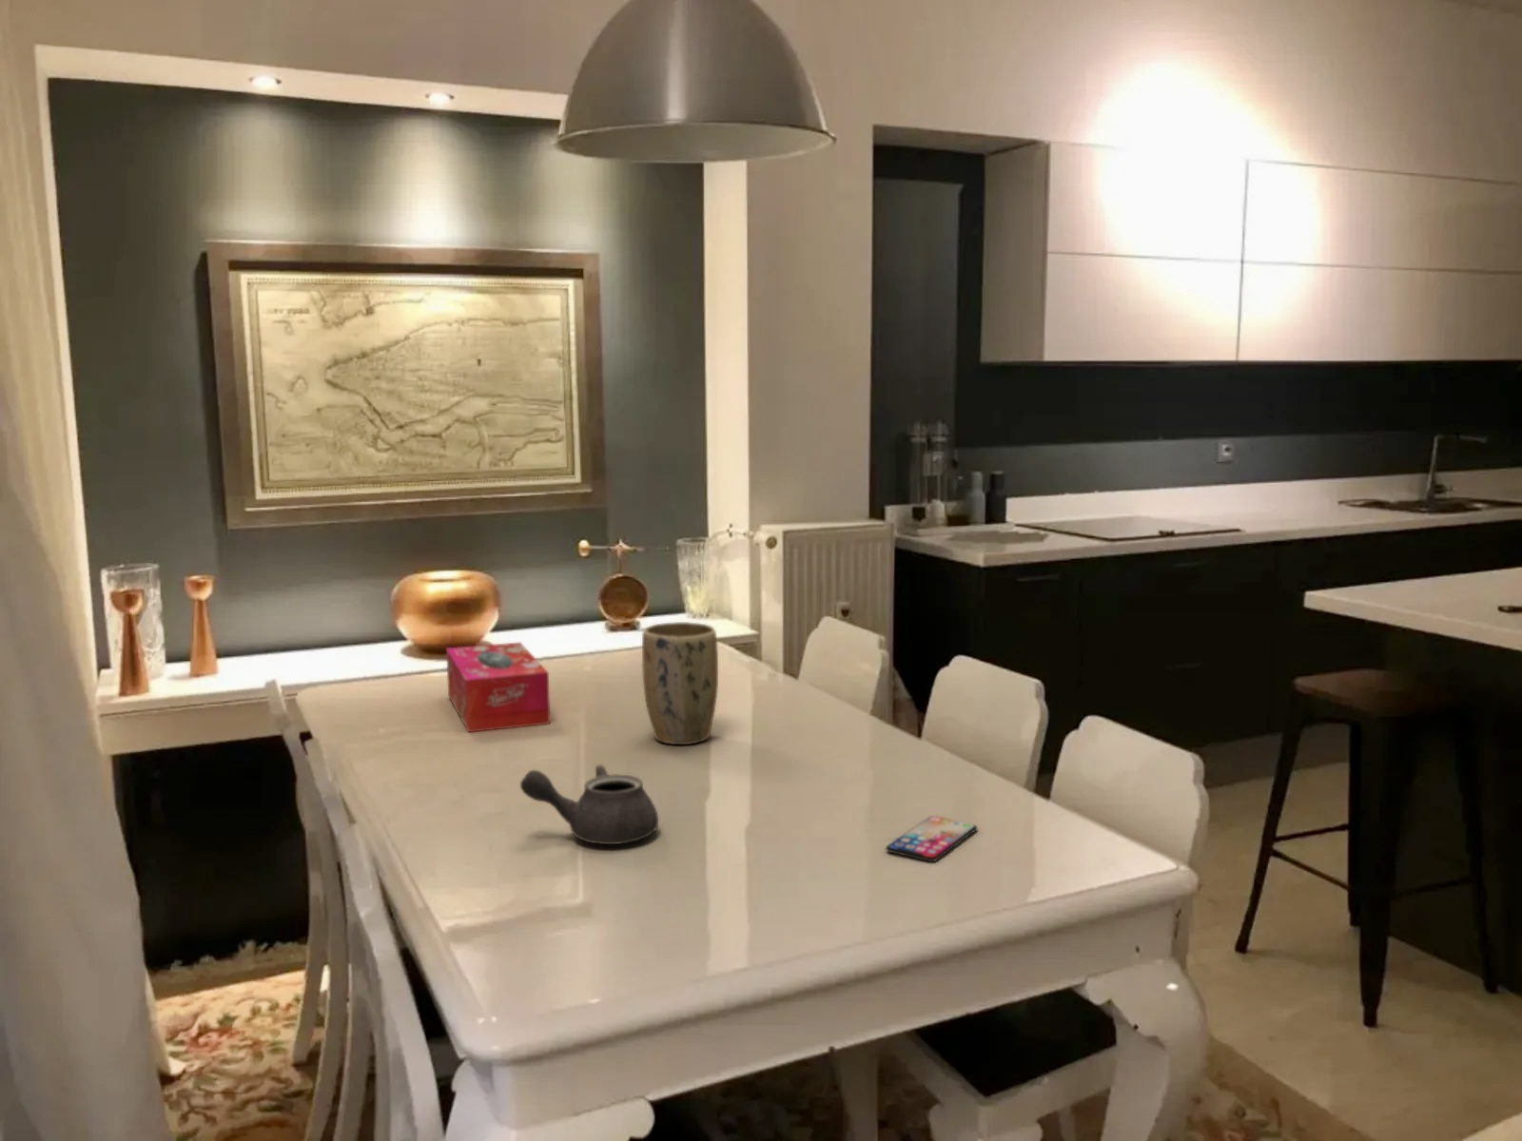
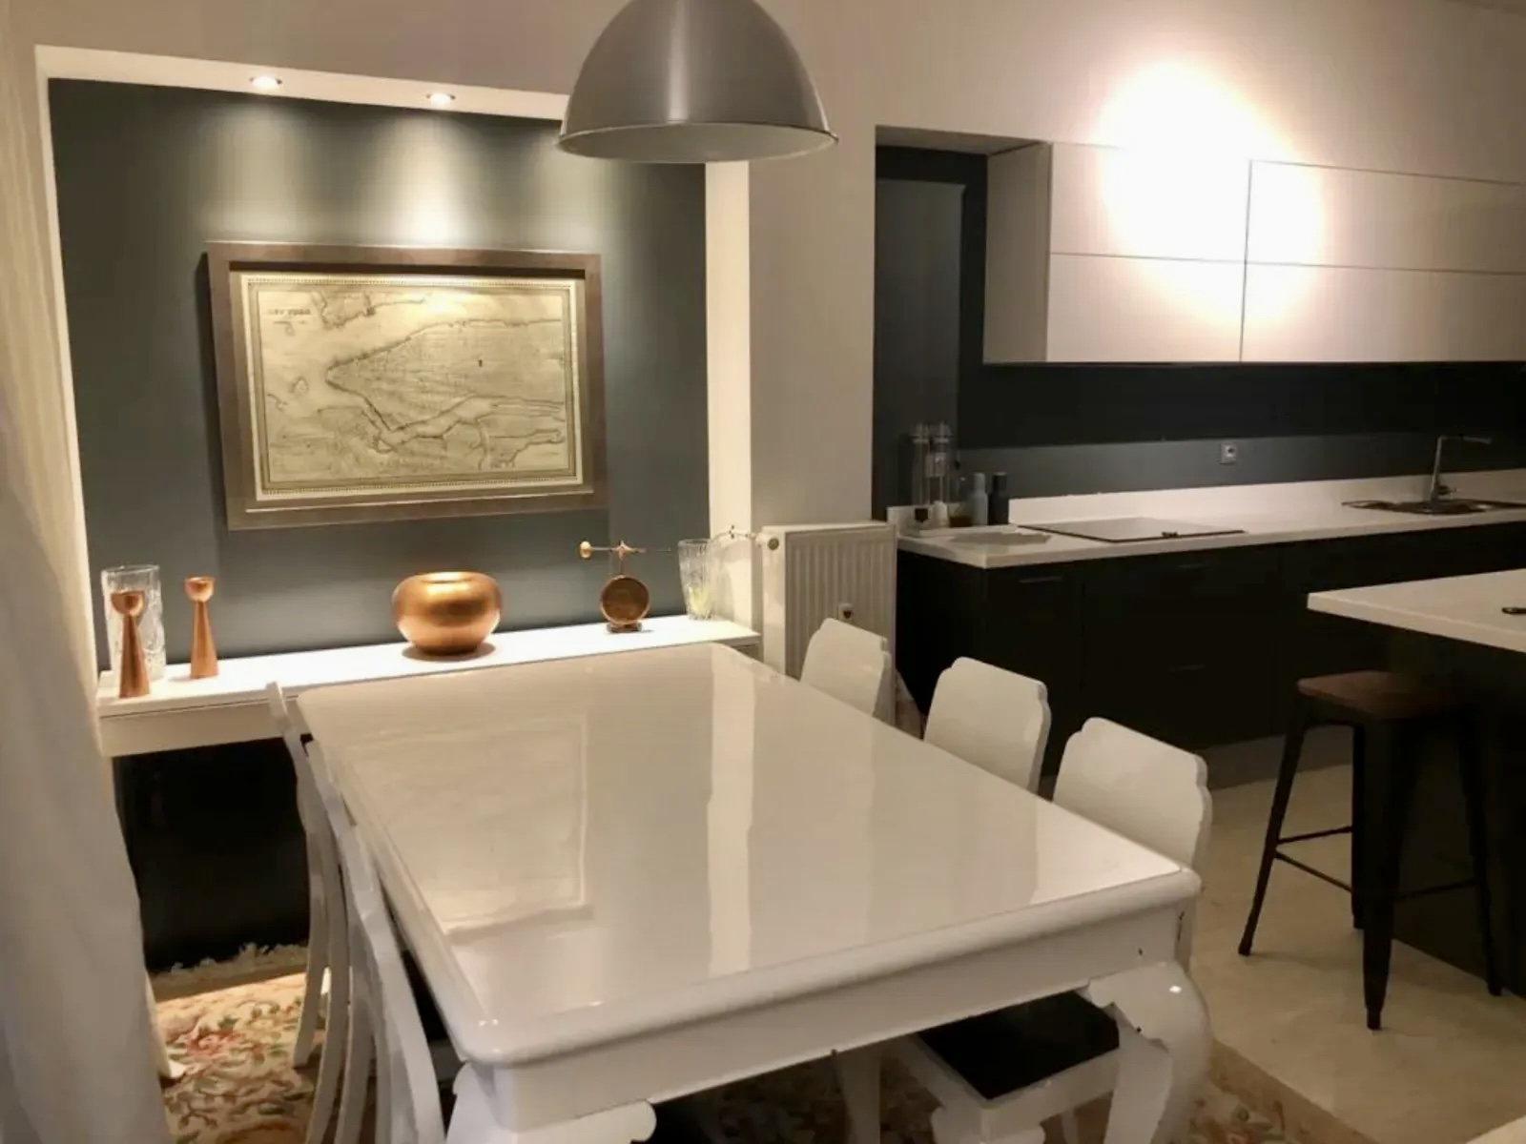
- teapot [519,763,659,845]
- plant pot [641,621,719,745]
- tissue box [445,642,551,734]
- smartphone [884,815,978,863]
